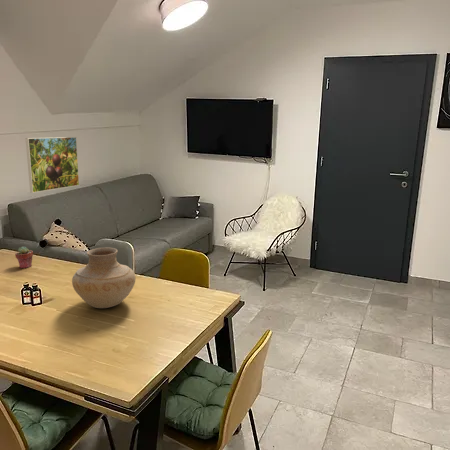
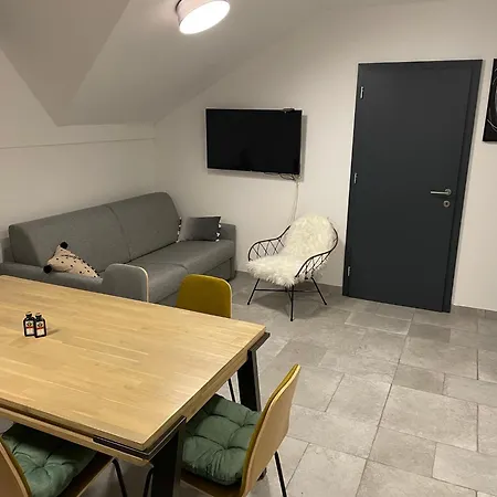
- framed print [25,136,80,194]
- potted succulent [14,246,34,269]
- vase [71,247,136,309]
